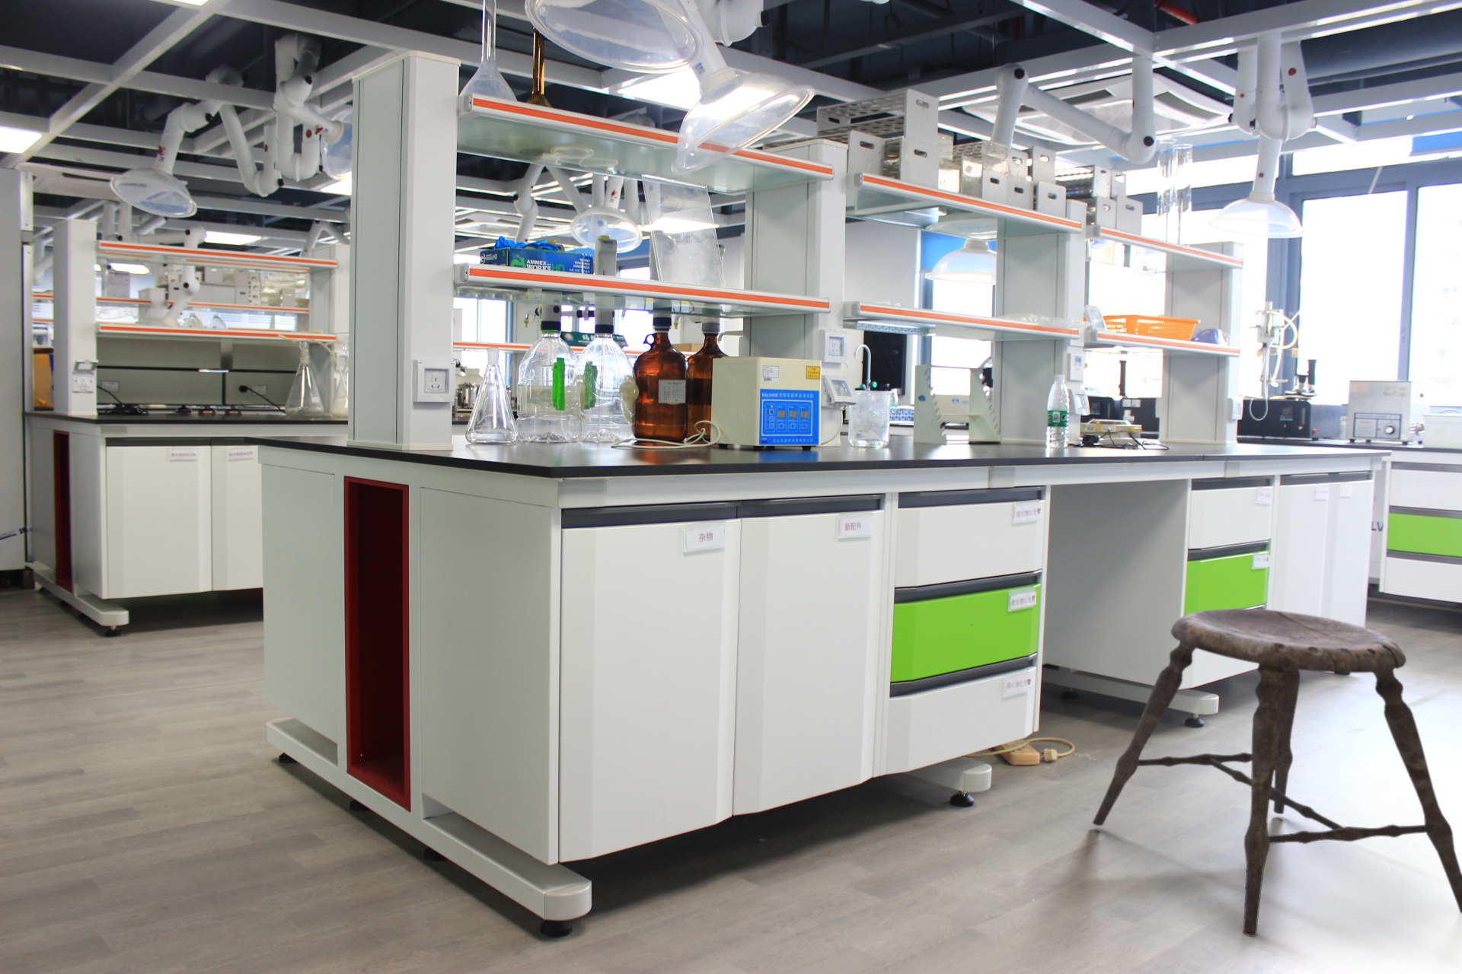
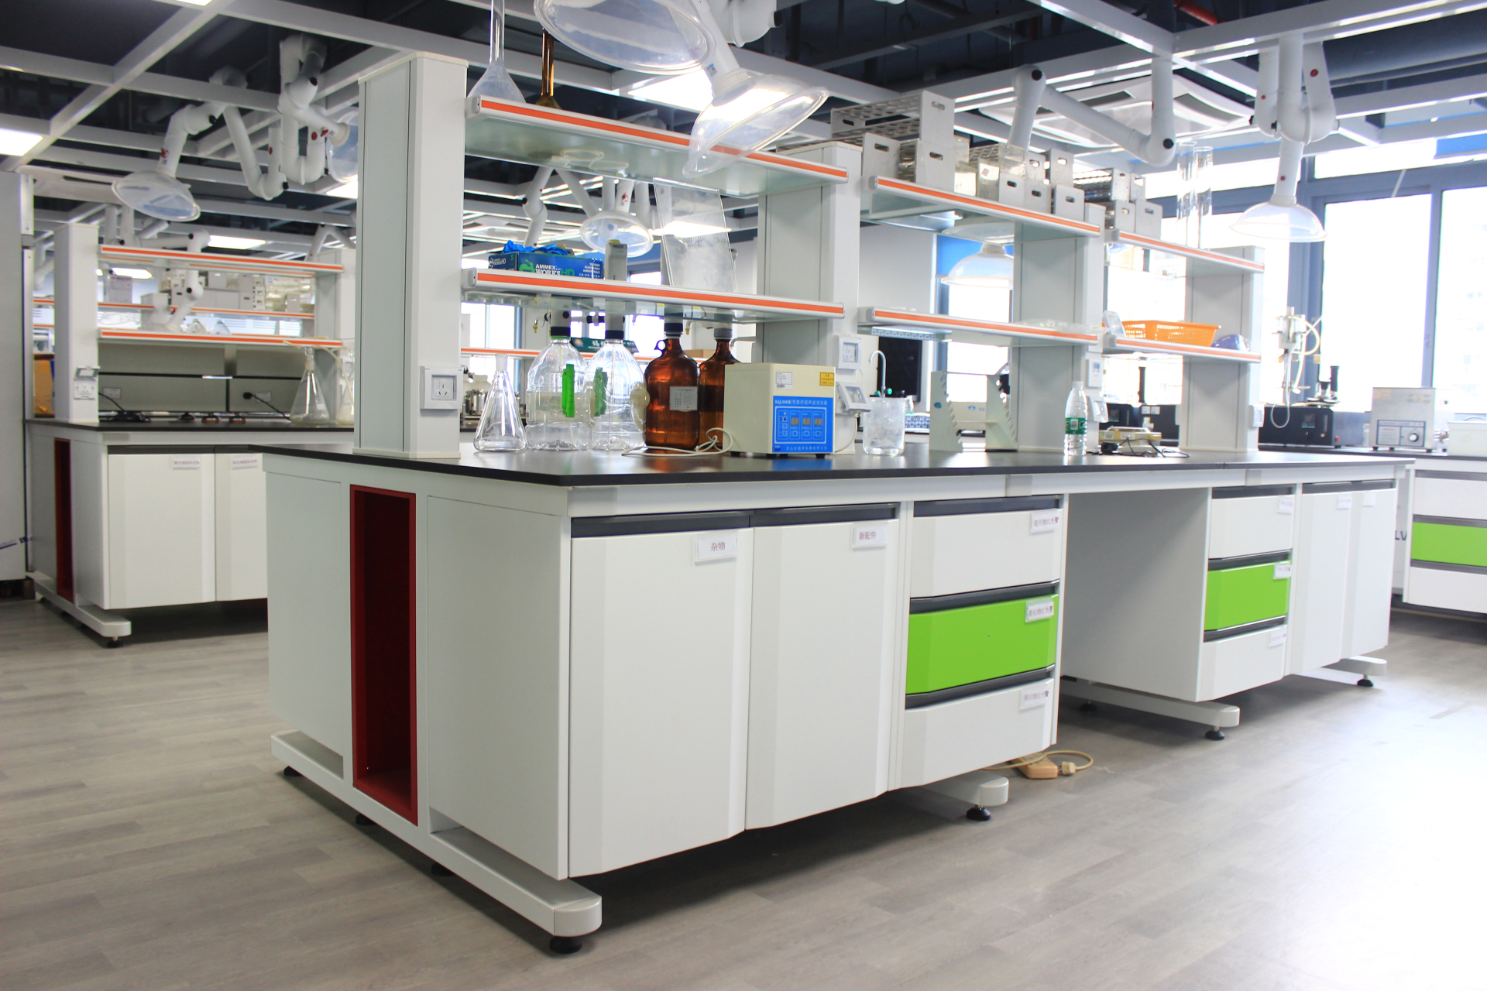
- stool [1092,608,1462,937]
